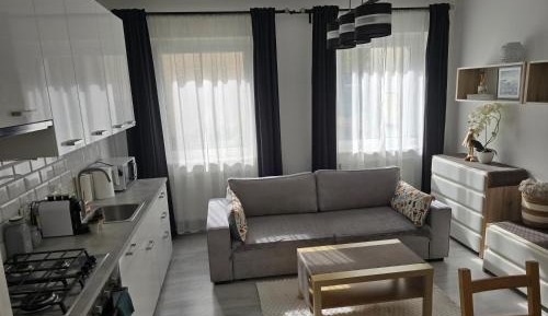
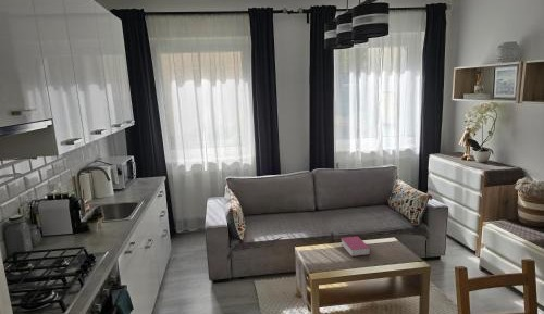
+ book [339,235,372,258]
